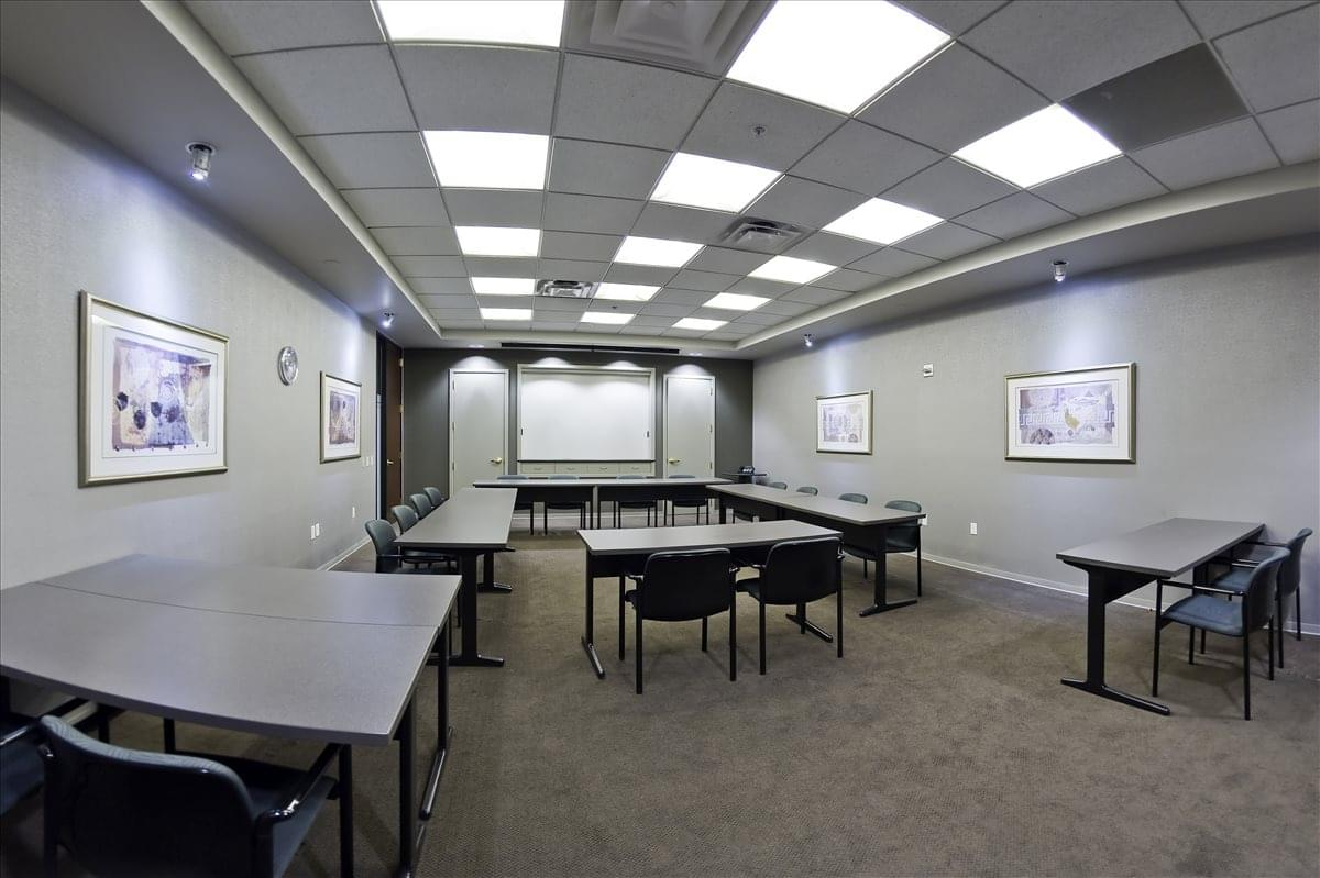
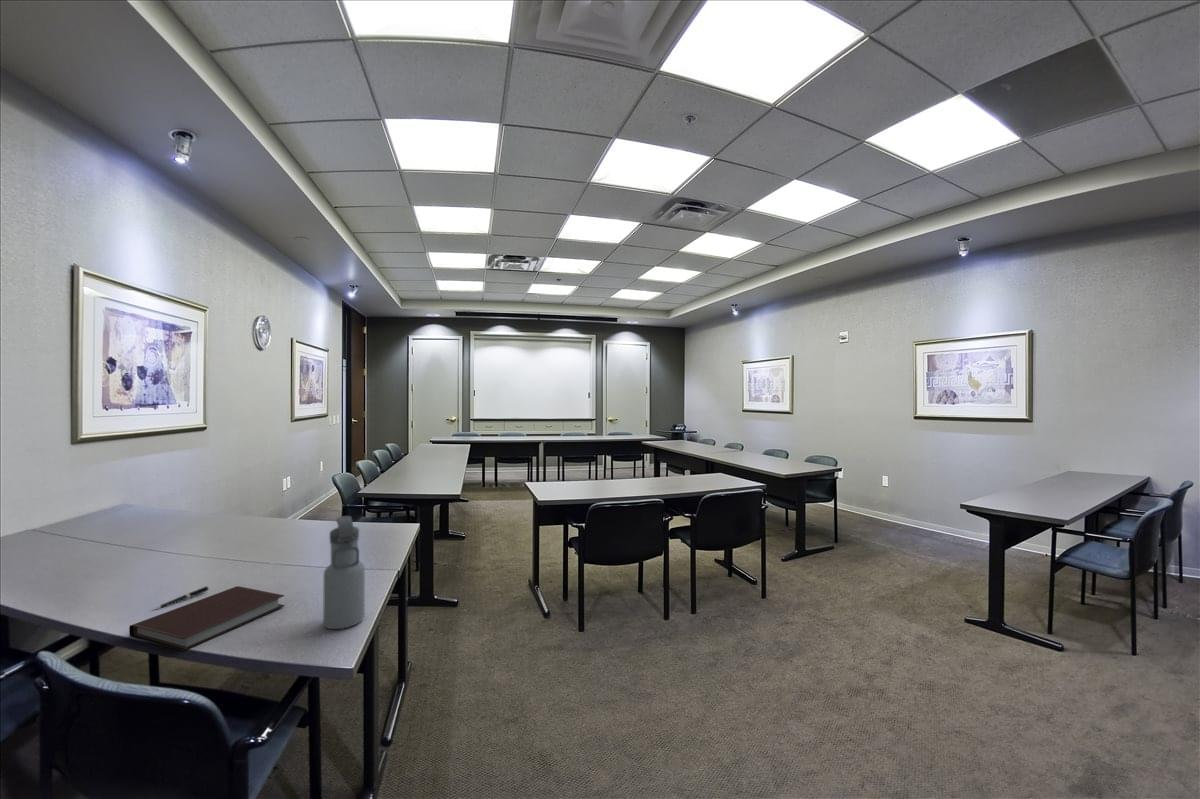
+ water bottle [322,515,366,630]
+ notebook [128,585,286,652]
+ pen [151,585,210,611]
